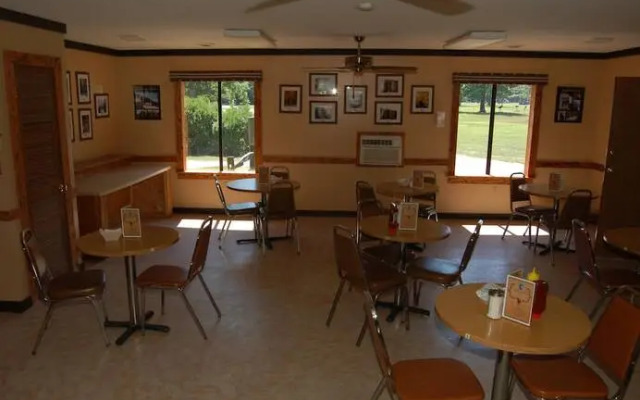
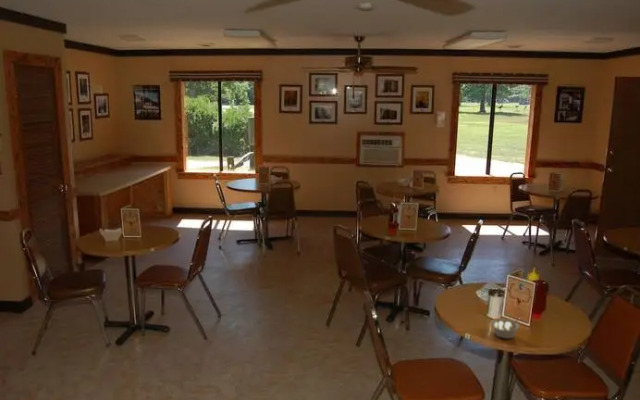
+ legume [490,318,521,340]
